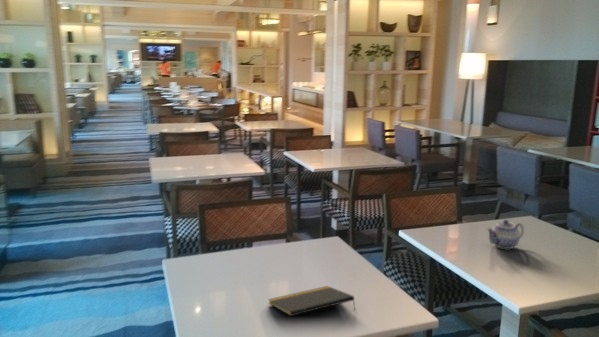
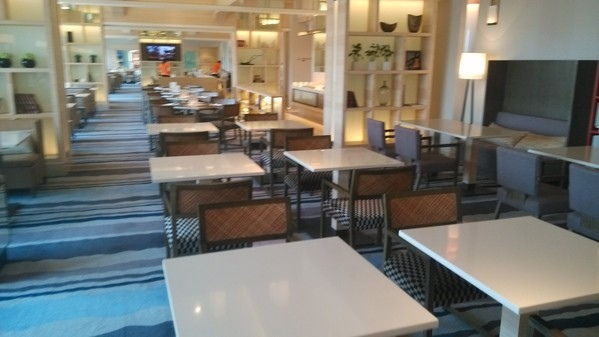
- teapot [486,219,525,250]
- notepad [267,285,356,317]
